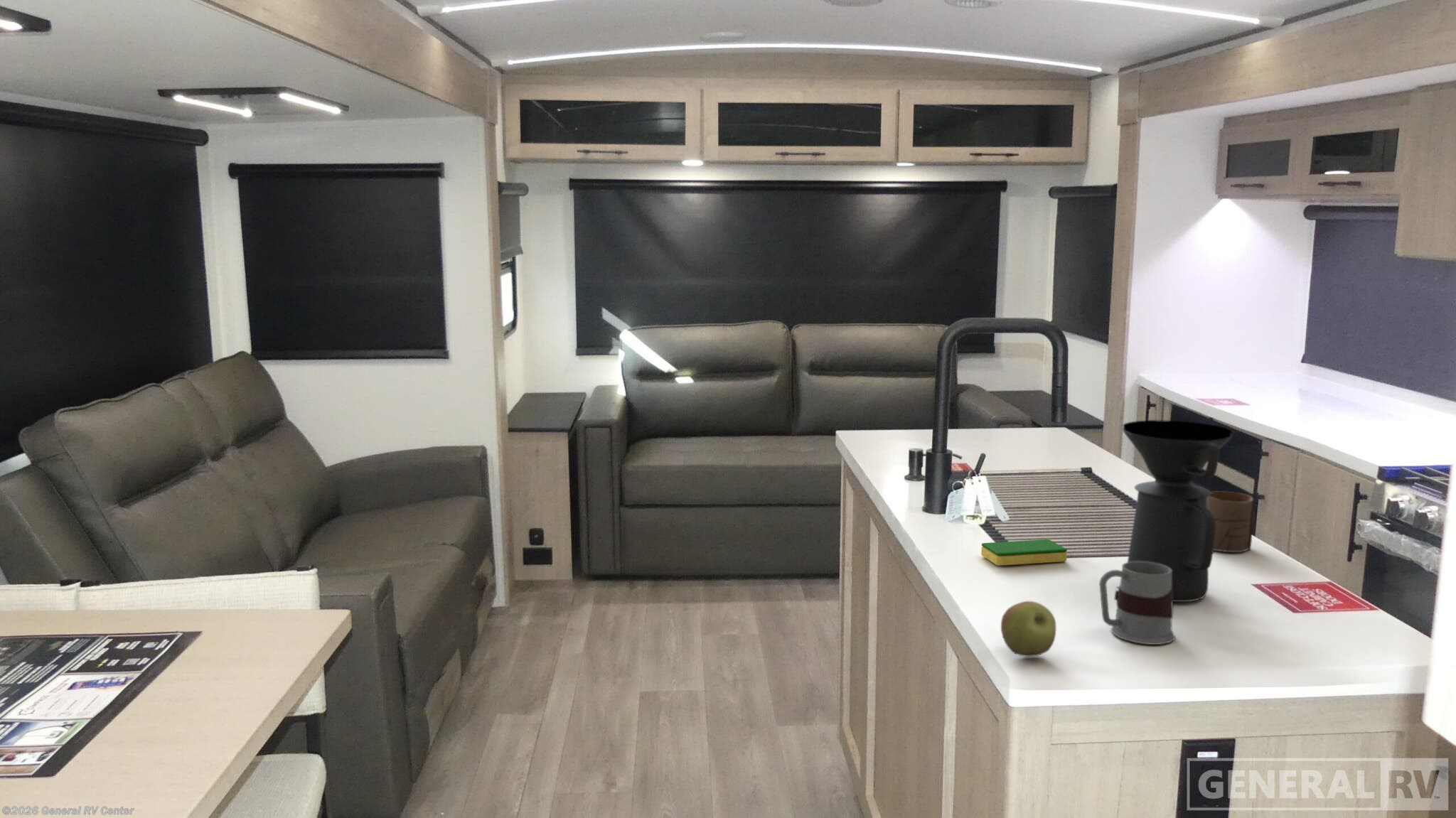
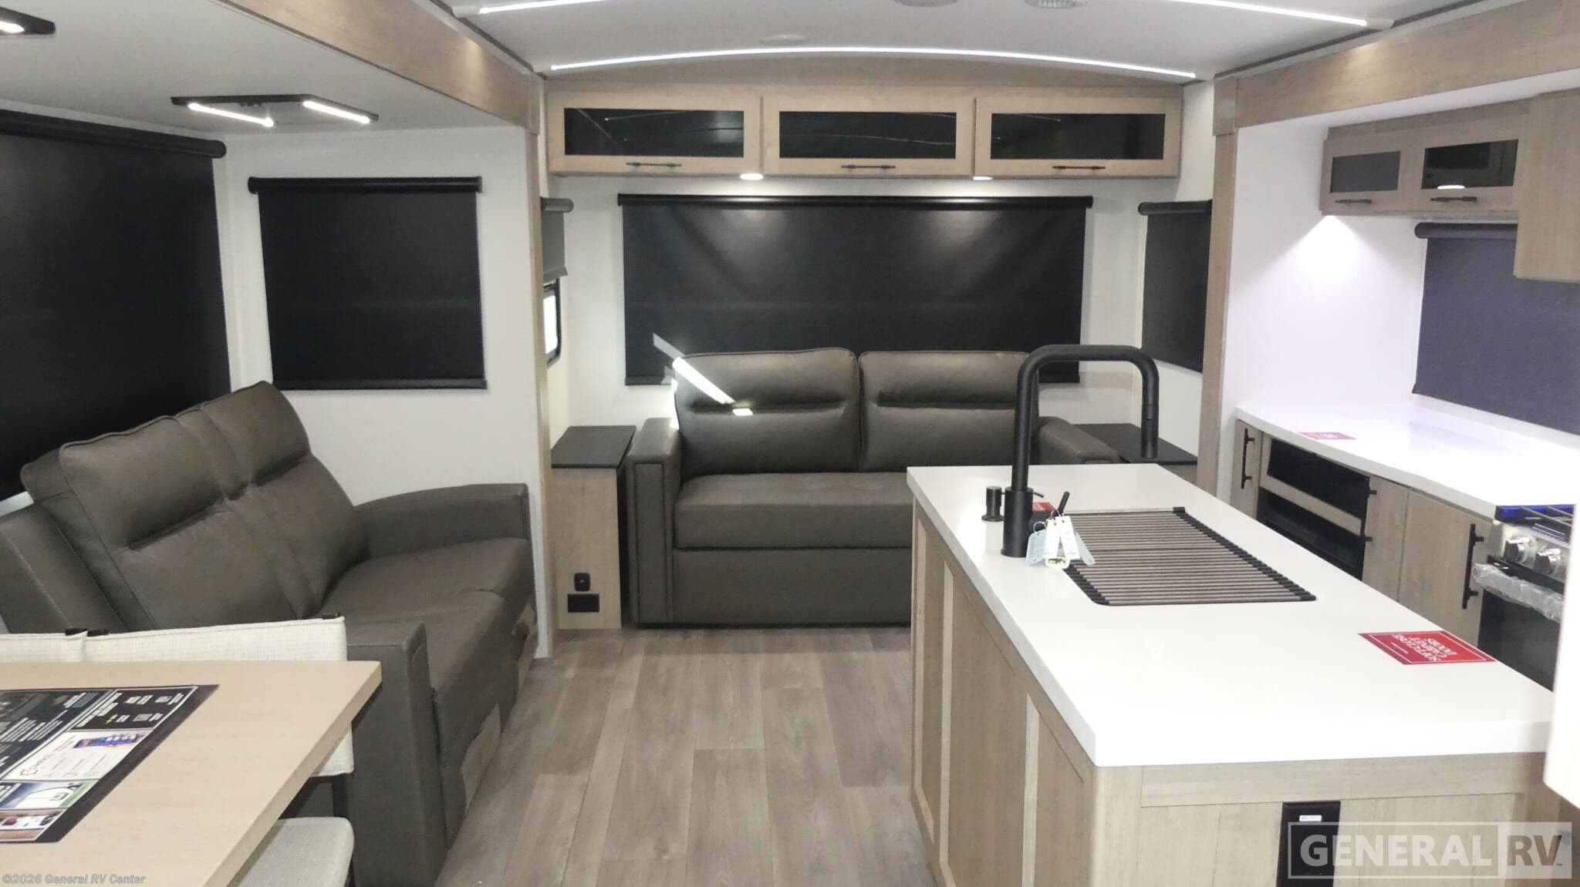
- coffee maker [1122,419,1233,603]
- cup [1207,491,1256,553]
- apple [1000,601,1057,657]
- mug [1099,561,1176,645]
- dish sponge [980,539,1068,566]
